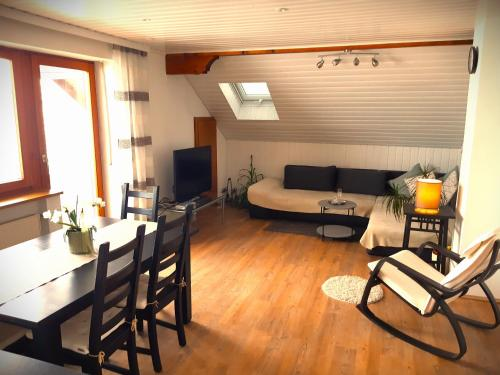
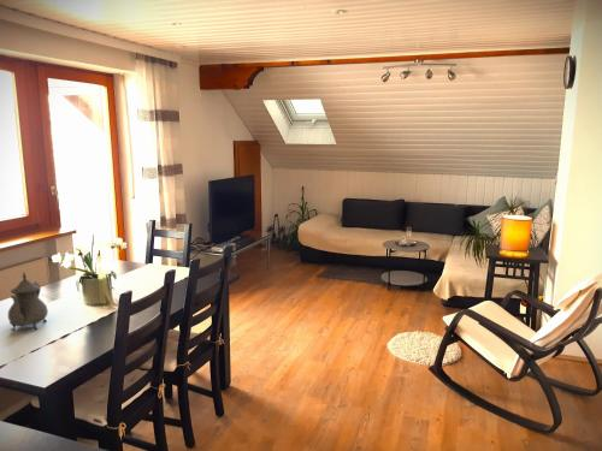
+ teapot [7,271,49,332]
